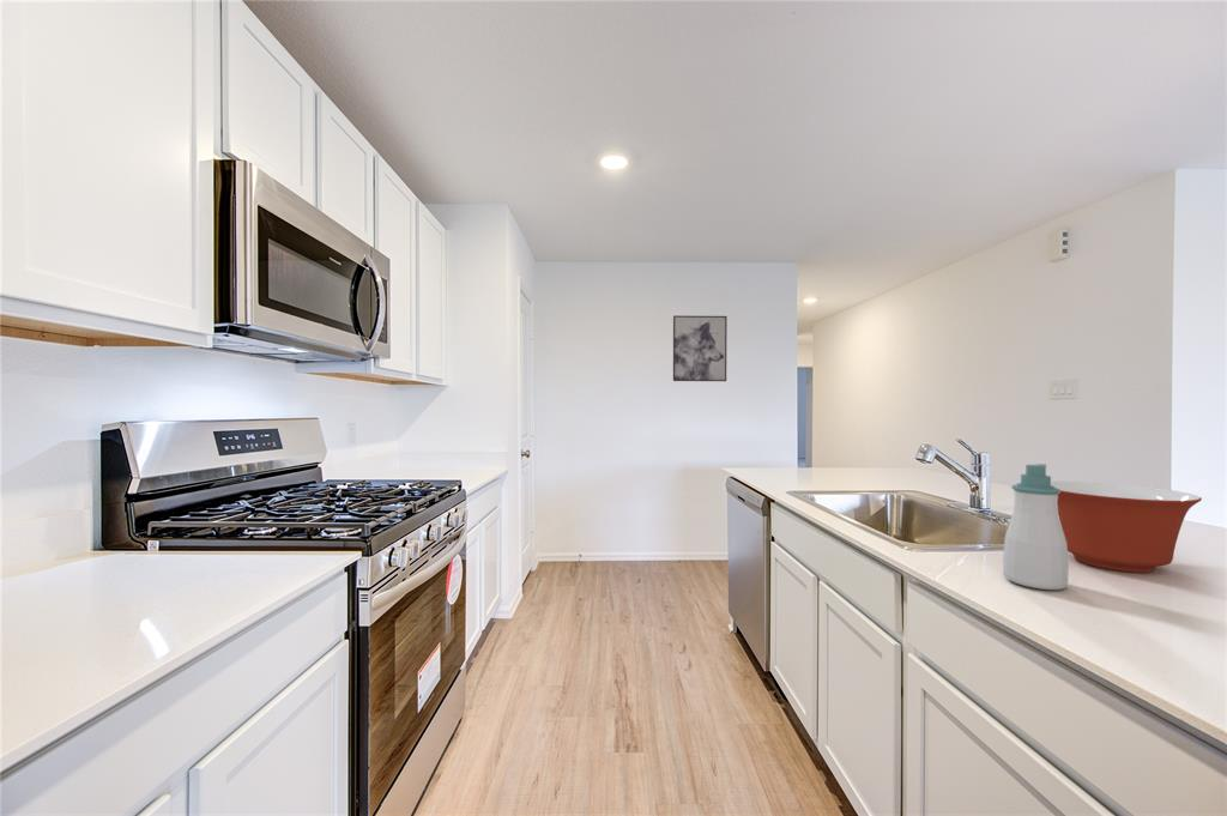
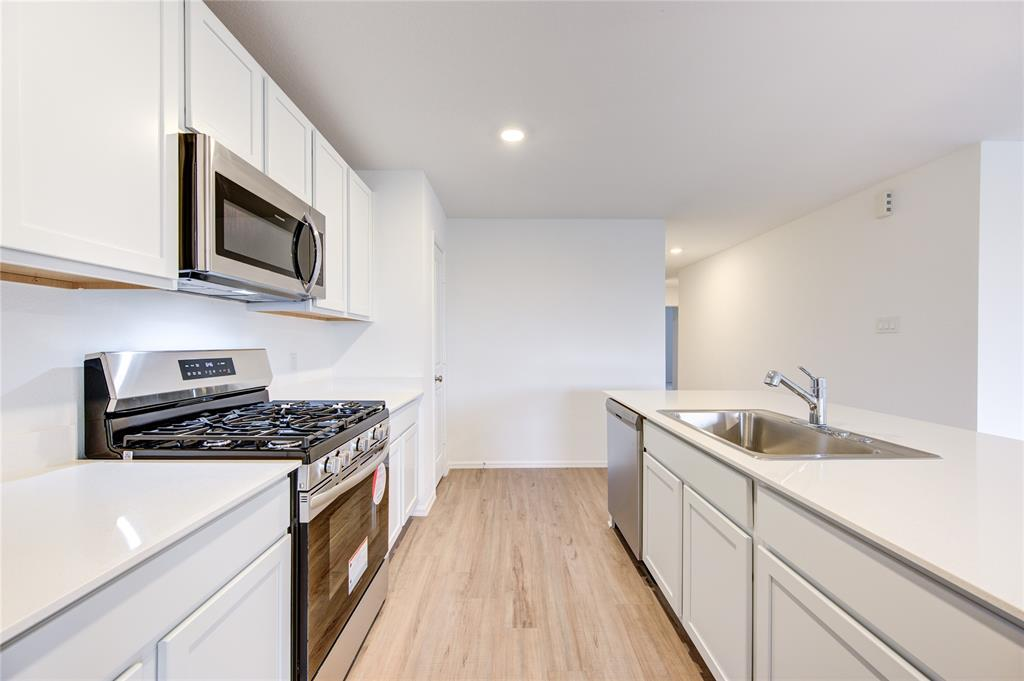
- mixing bowl [1051,480,1203,574]
- wall art [672,314,729,382]
- soap bottle [1002,463,1070,591]
